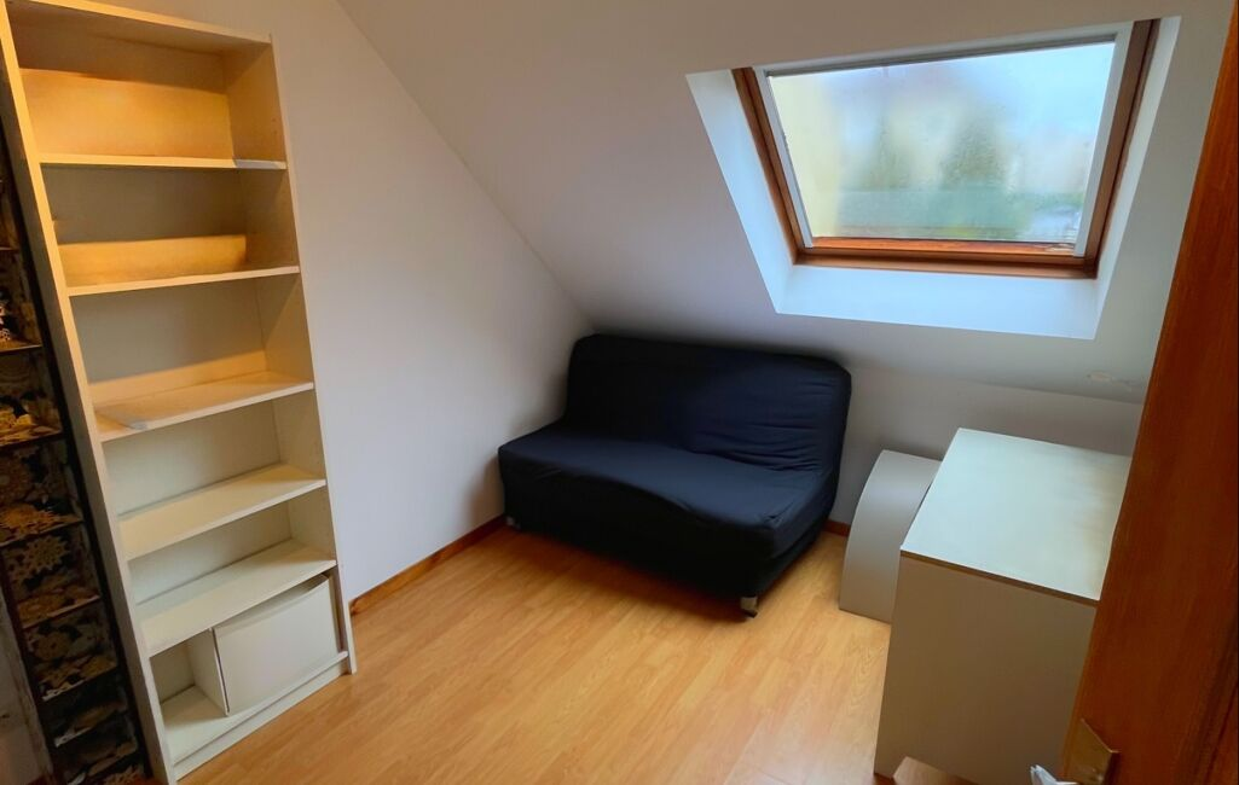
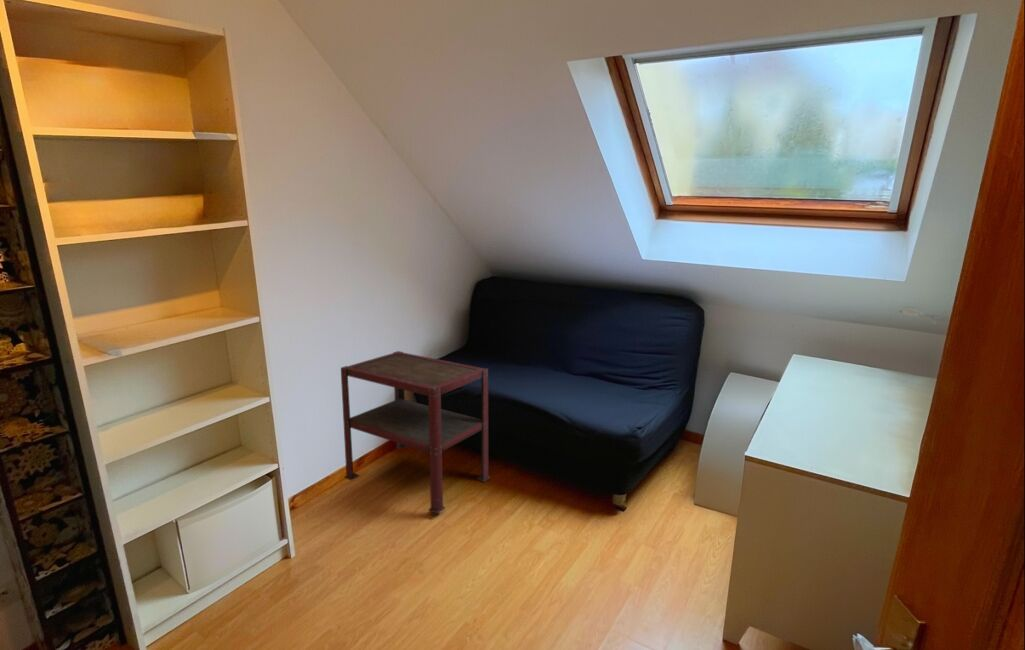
+ side table [340,350,491,515]
